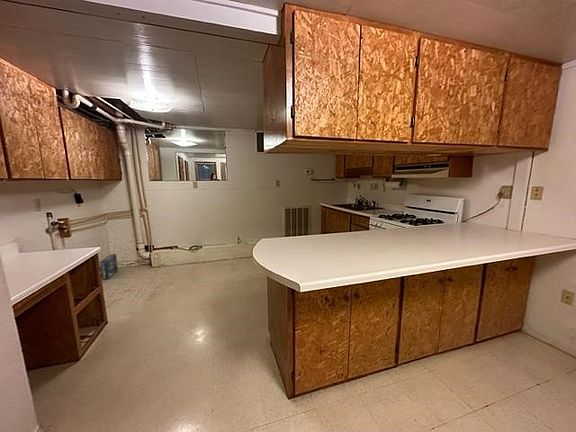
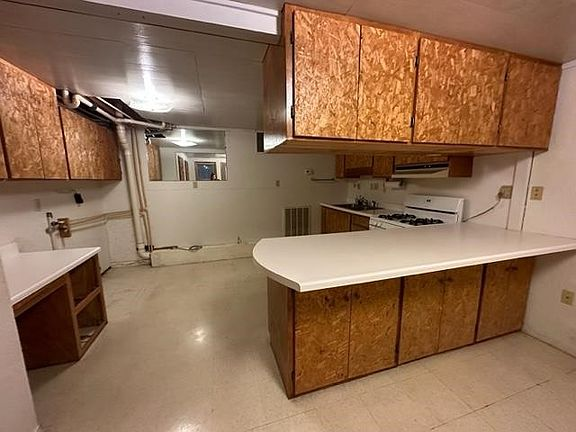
- box [99,253,119,281]
